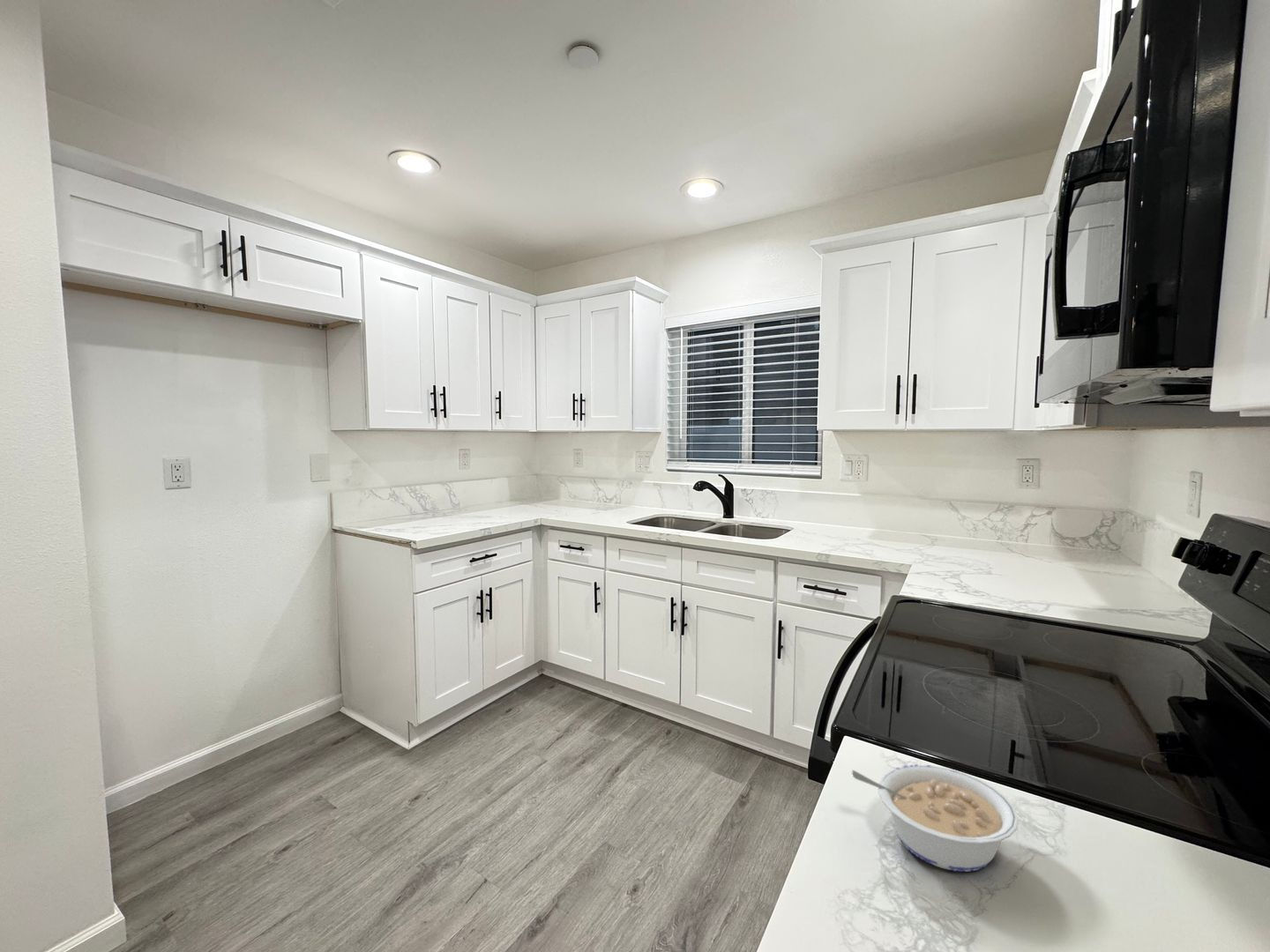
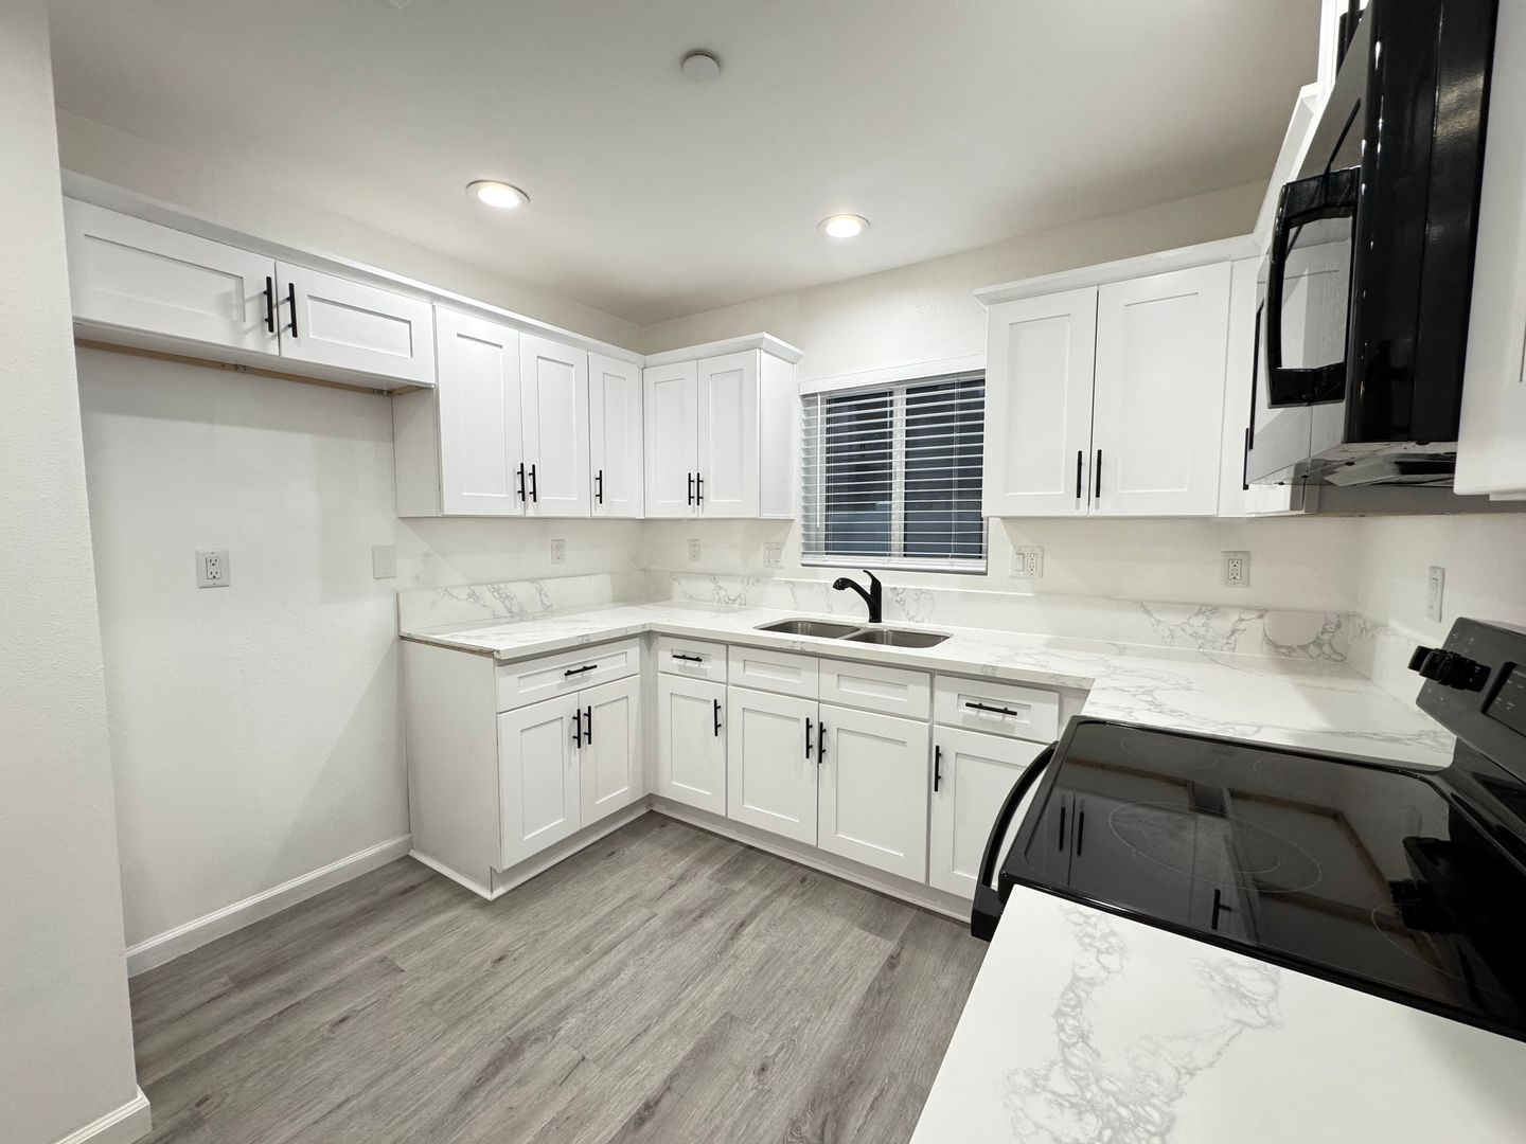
- legume [851,763,1020,873]
